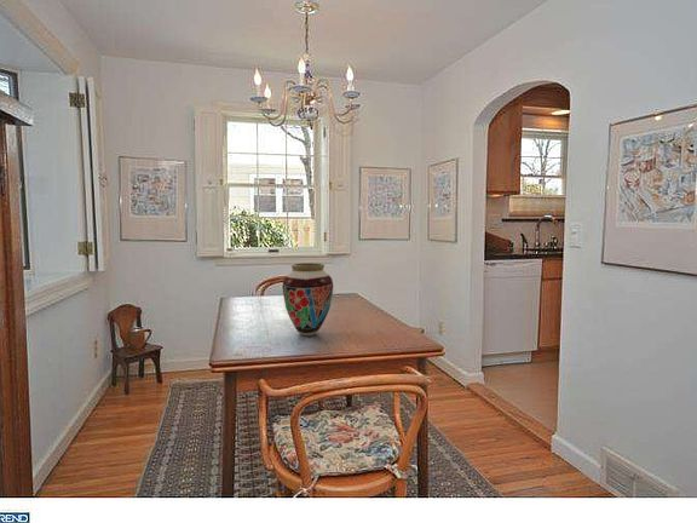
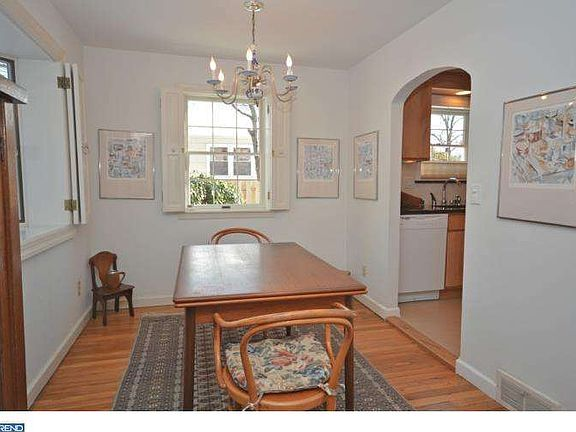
- vase [281,262,334,338]
